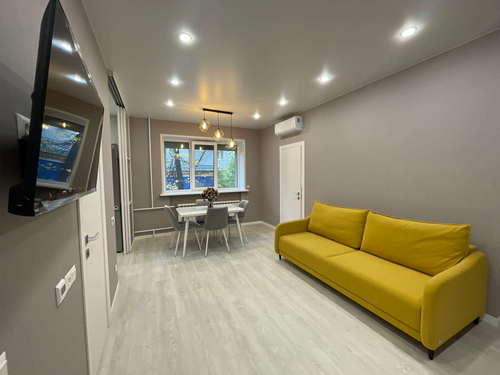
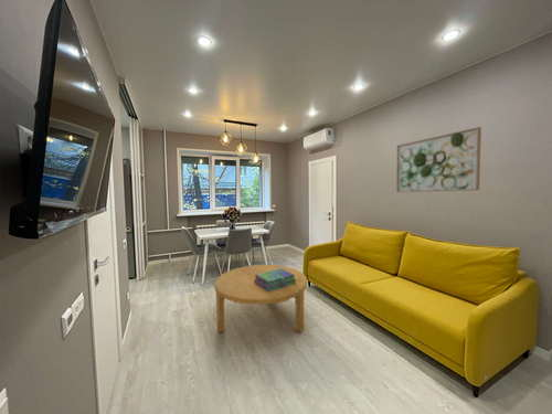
+ wall art [395,126,482,193]
+ stack of books [254,268,297,291]
+ coffee table [214,264,308,333]
